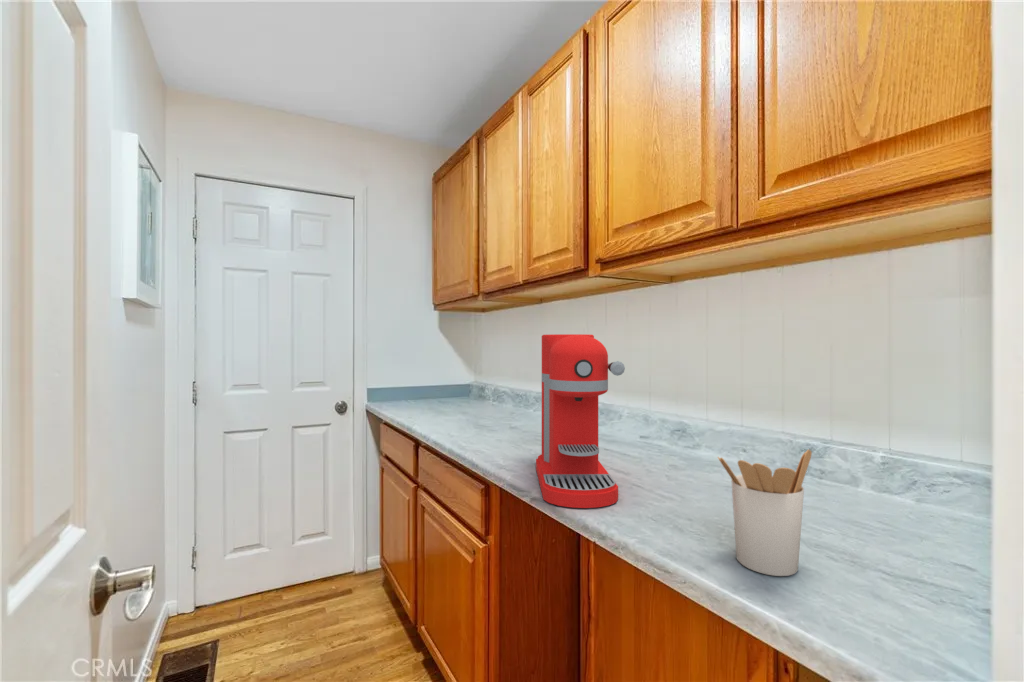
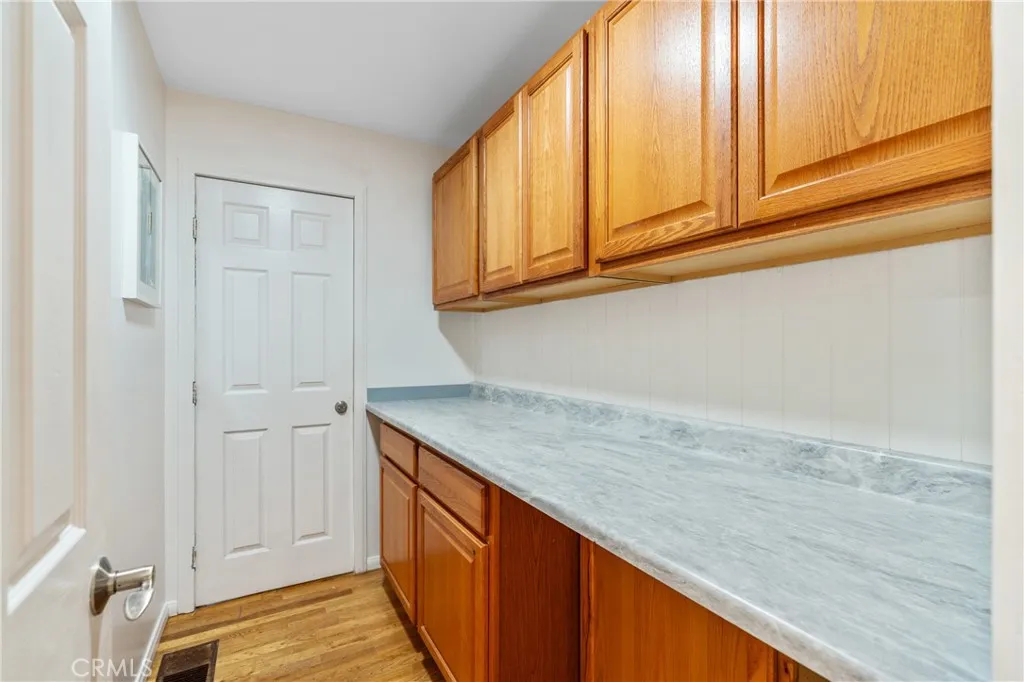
- utensil holder [717,449,813,577]
- coffee maker [535,333,626,509]
